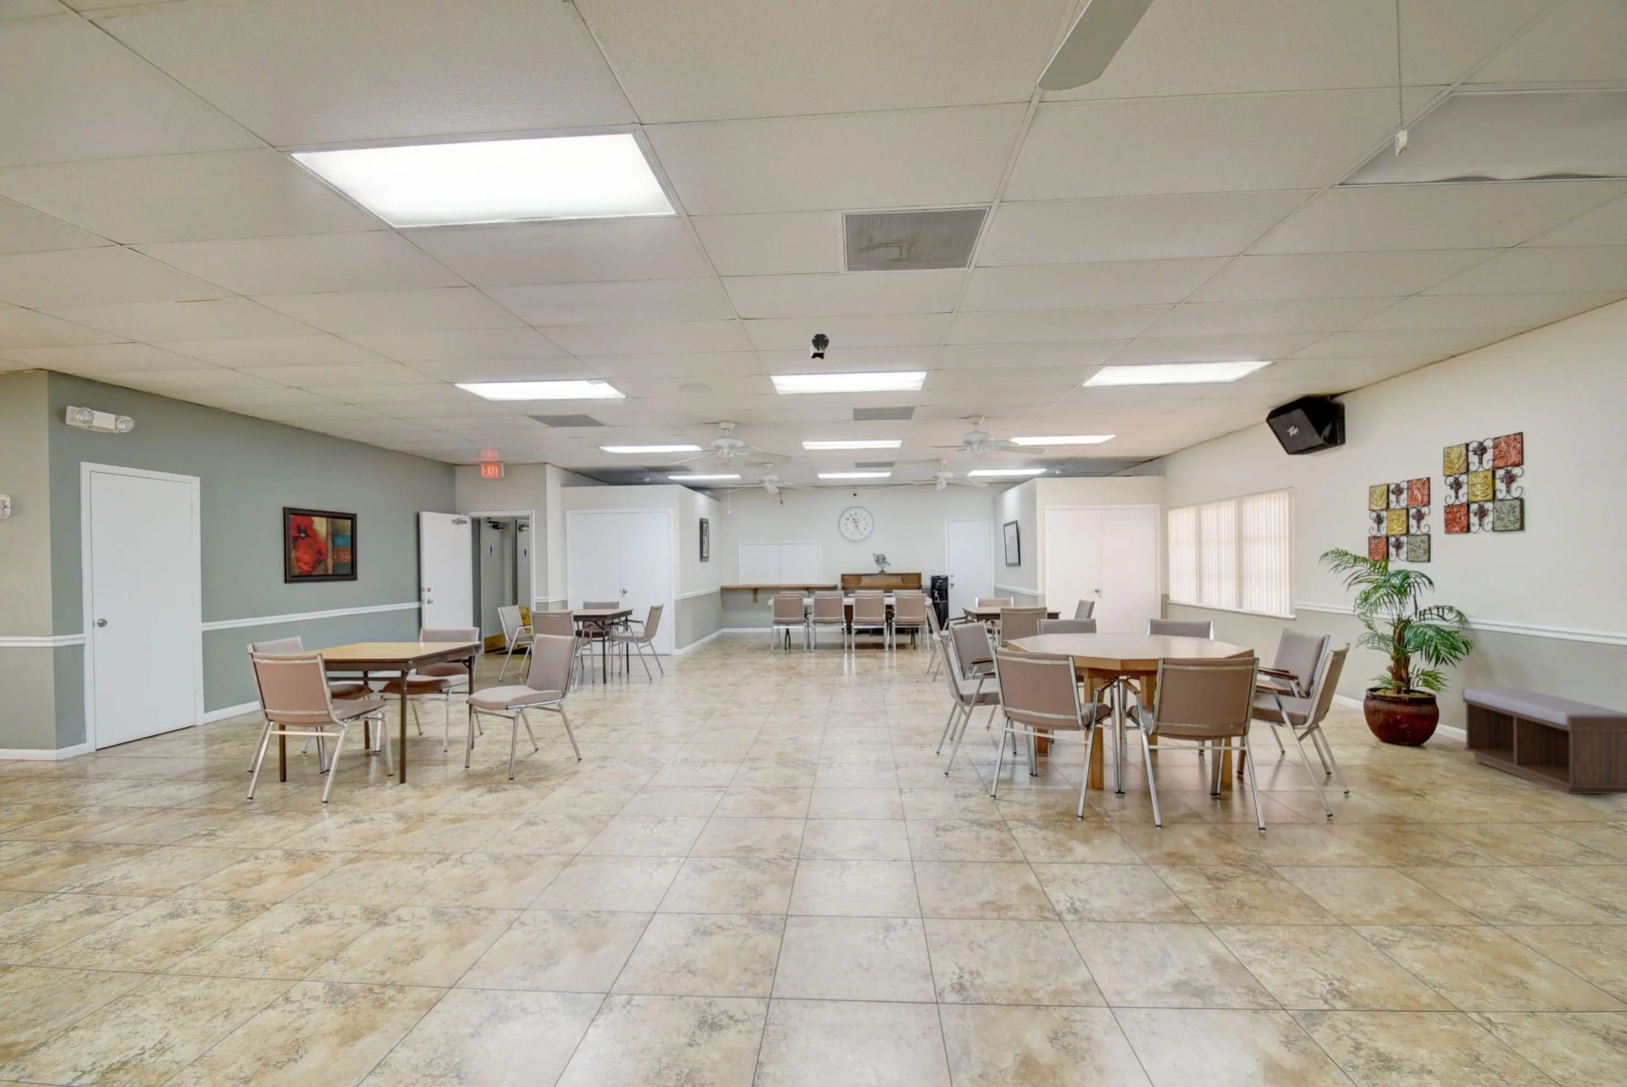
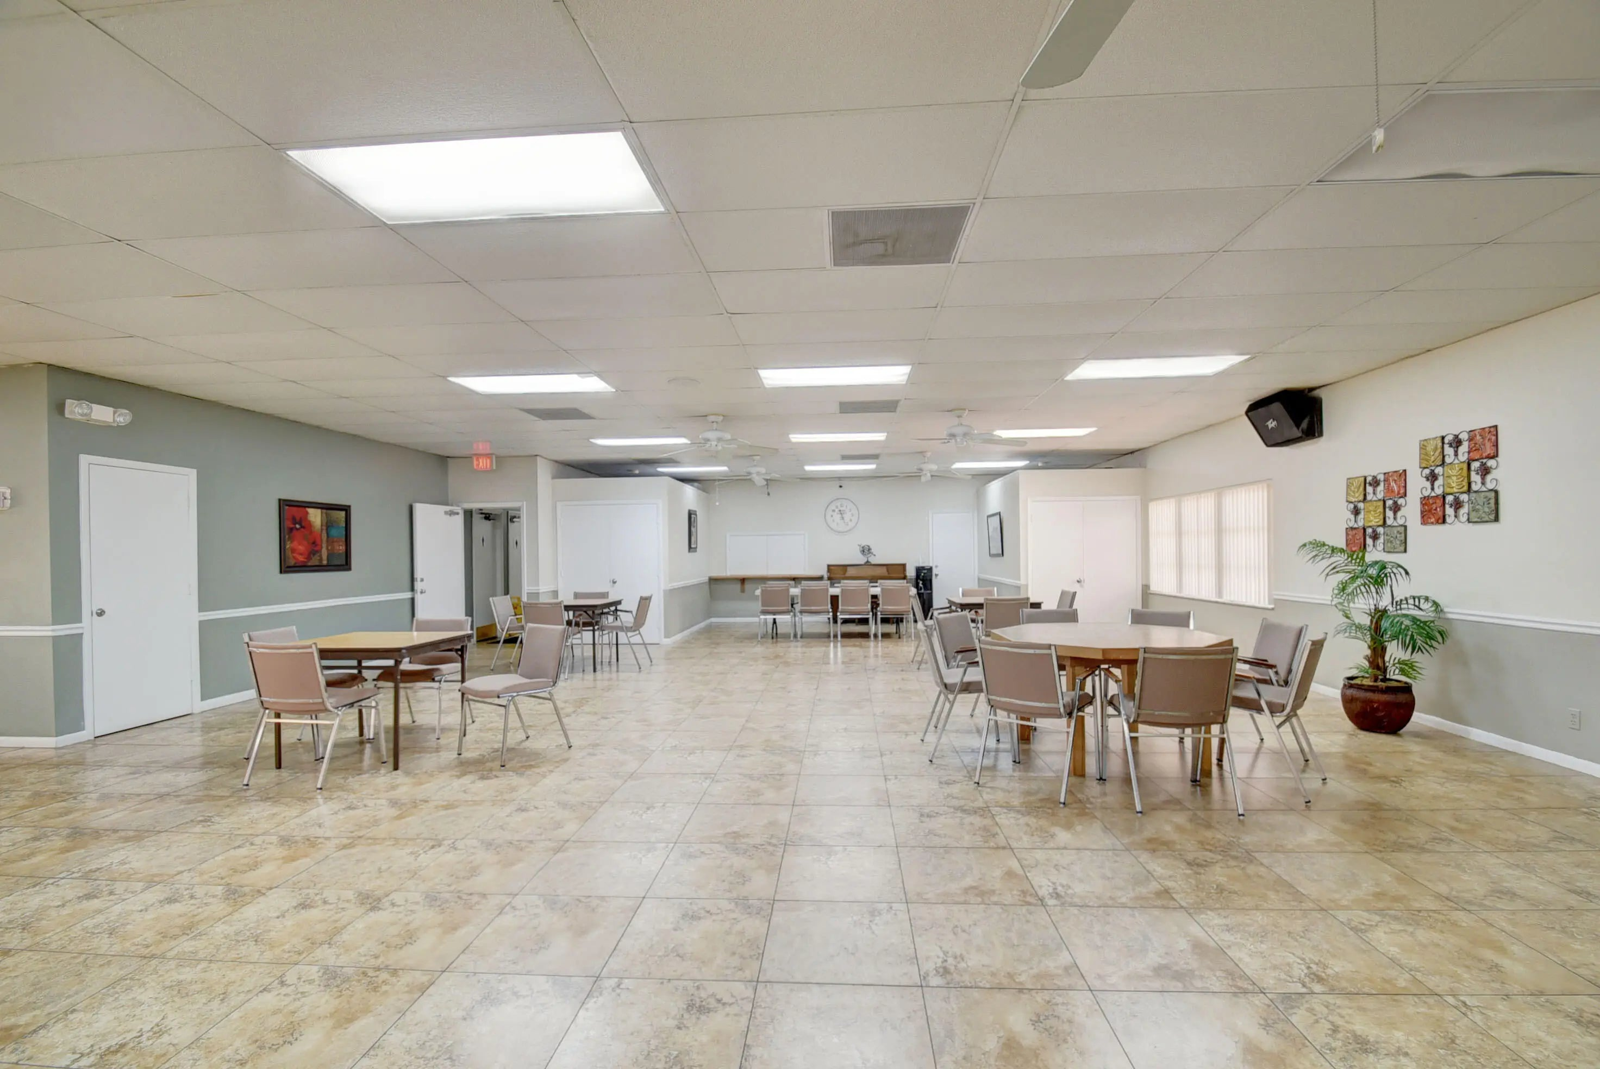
- bench [1462,688,1627,795]
- security camera [809,334,830,359]
